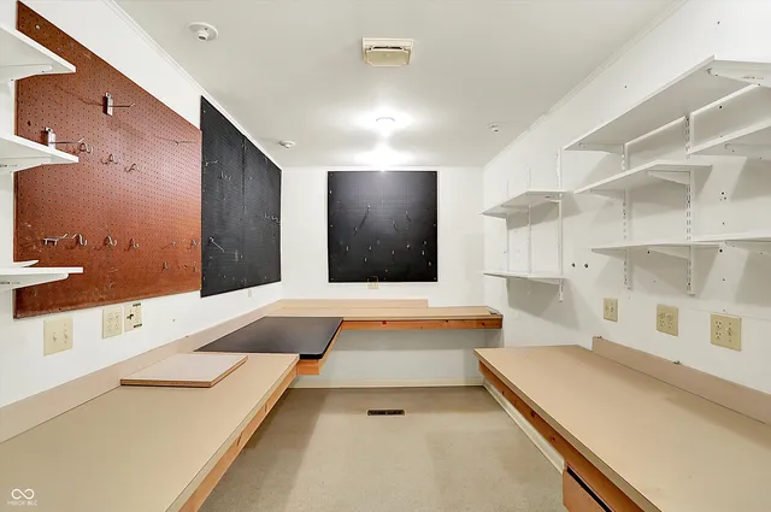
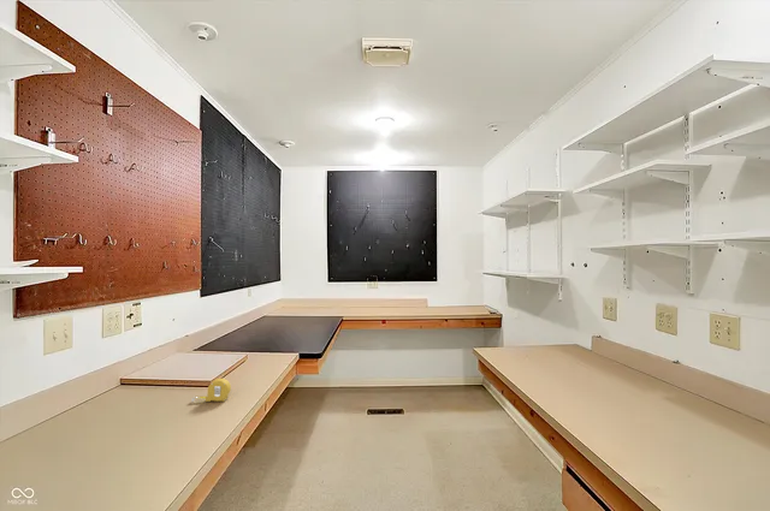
+ tape measure [191,378,232,403]
